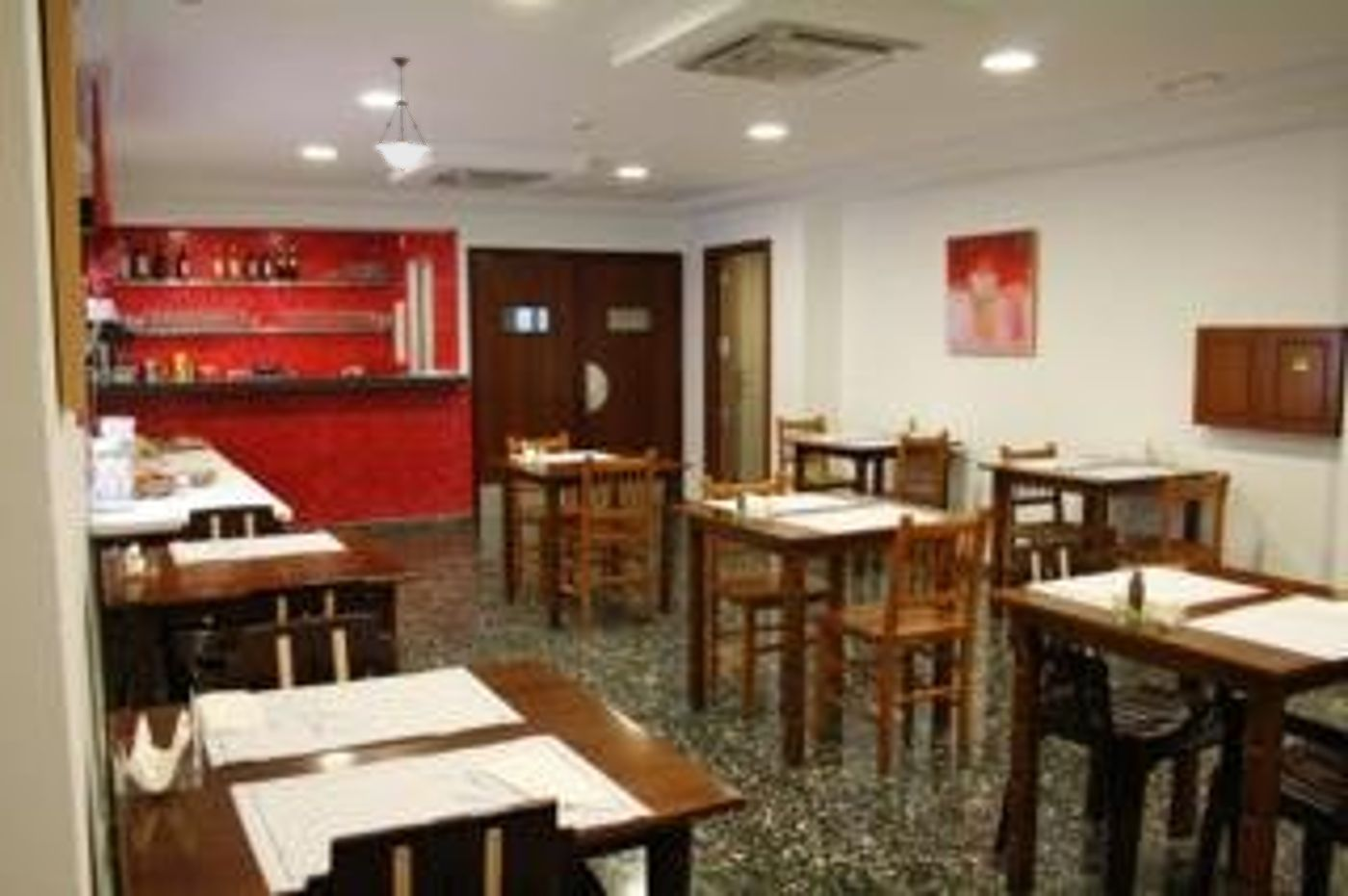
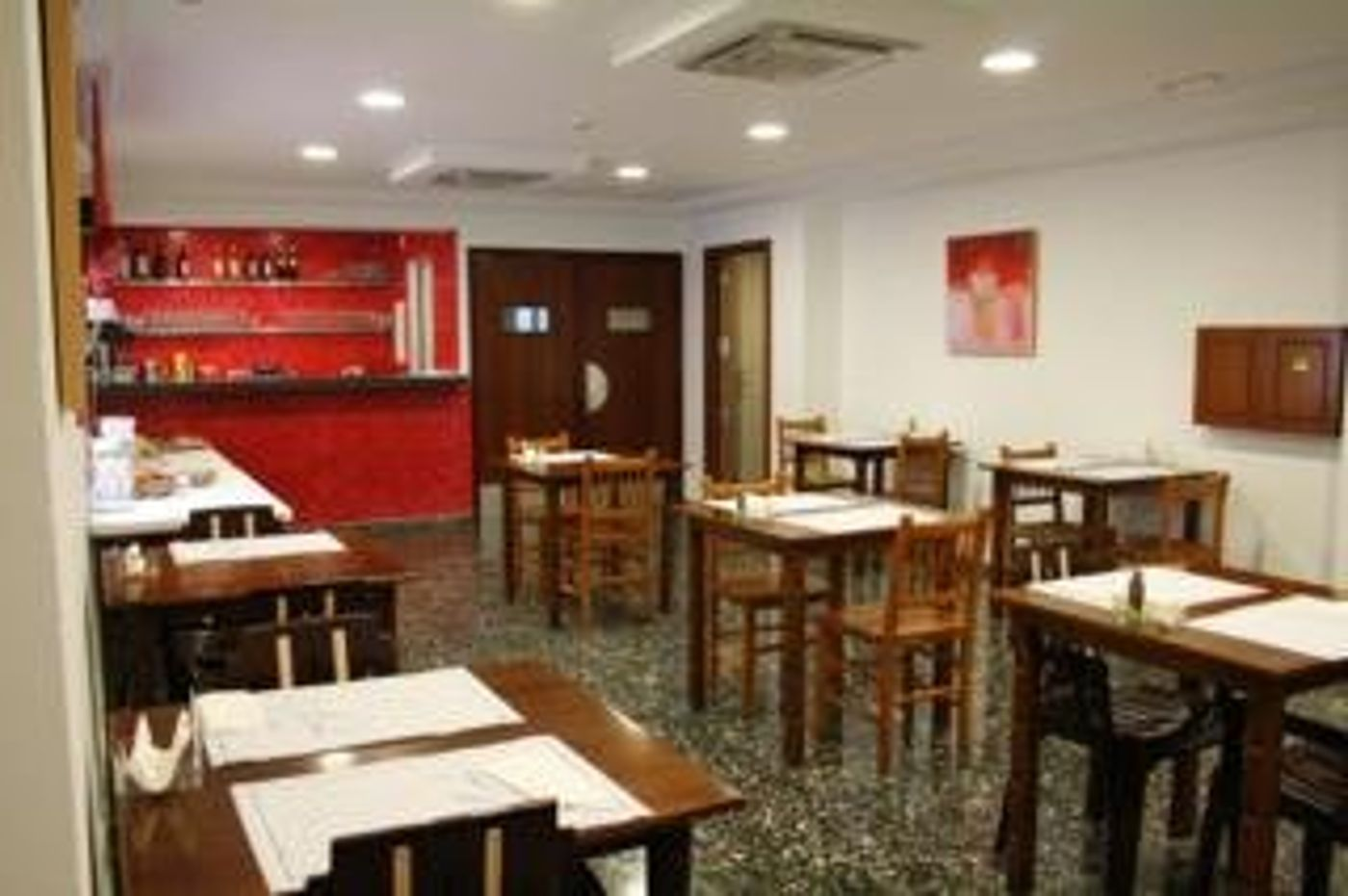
- pendant light [374,56,431,171]
